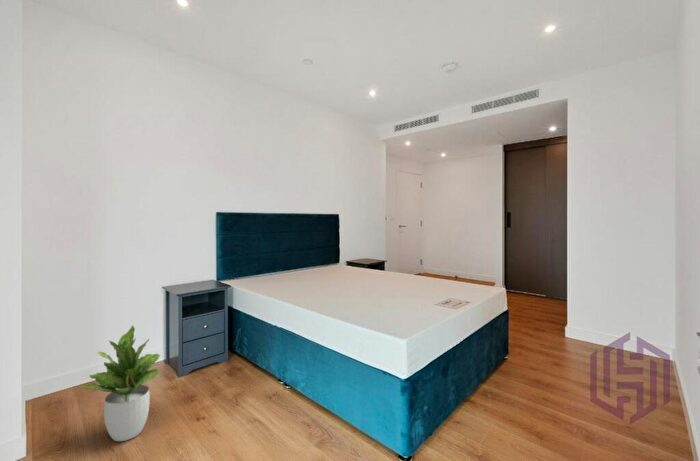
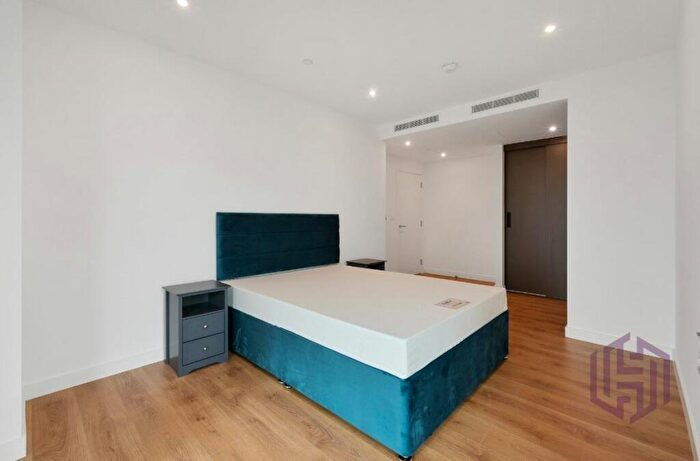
- potted plant [81,325,162,442]
